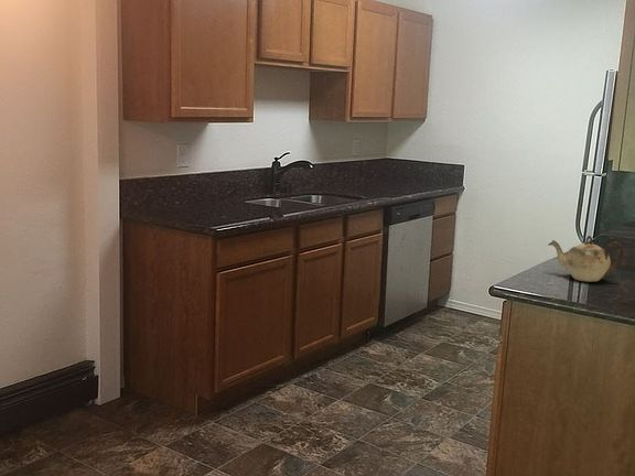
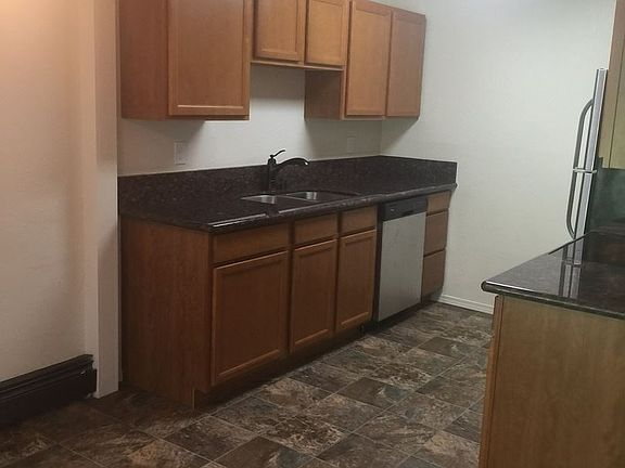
- teapot [547,235,625,283]
